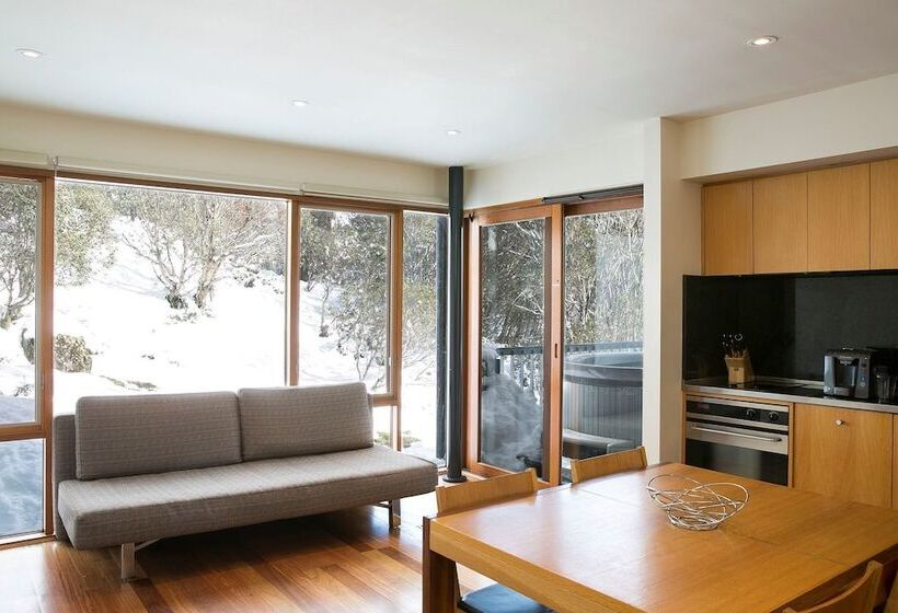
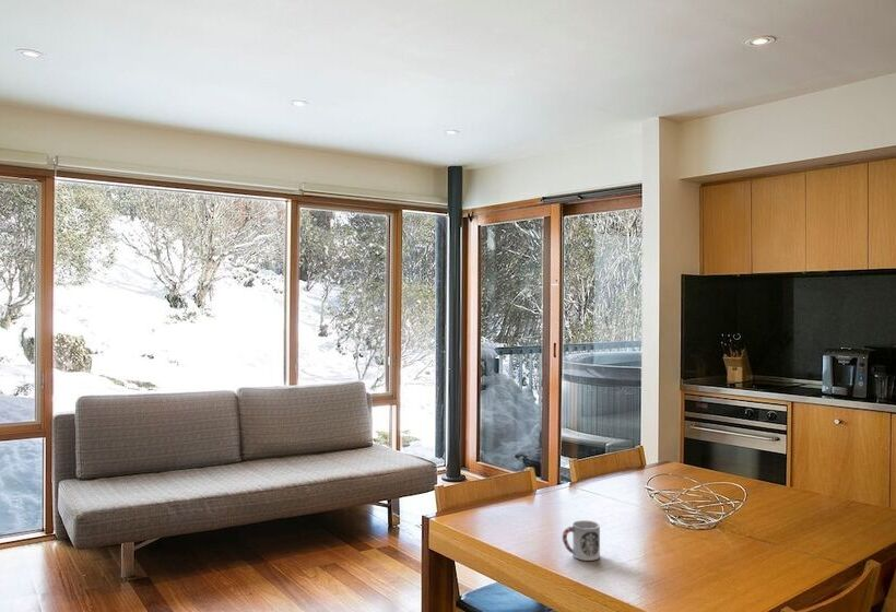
+ cup [562,519,601,562]
